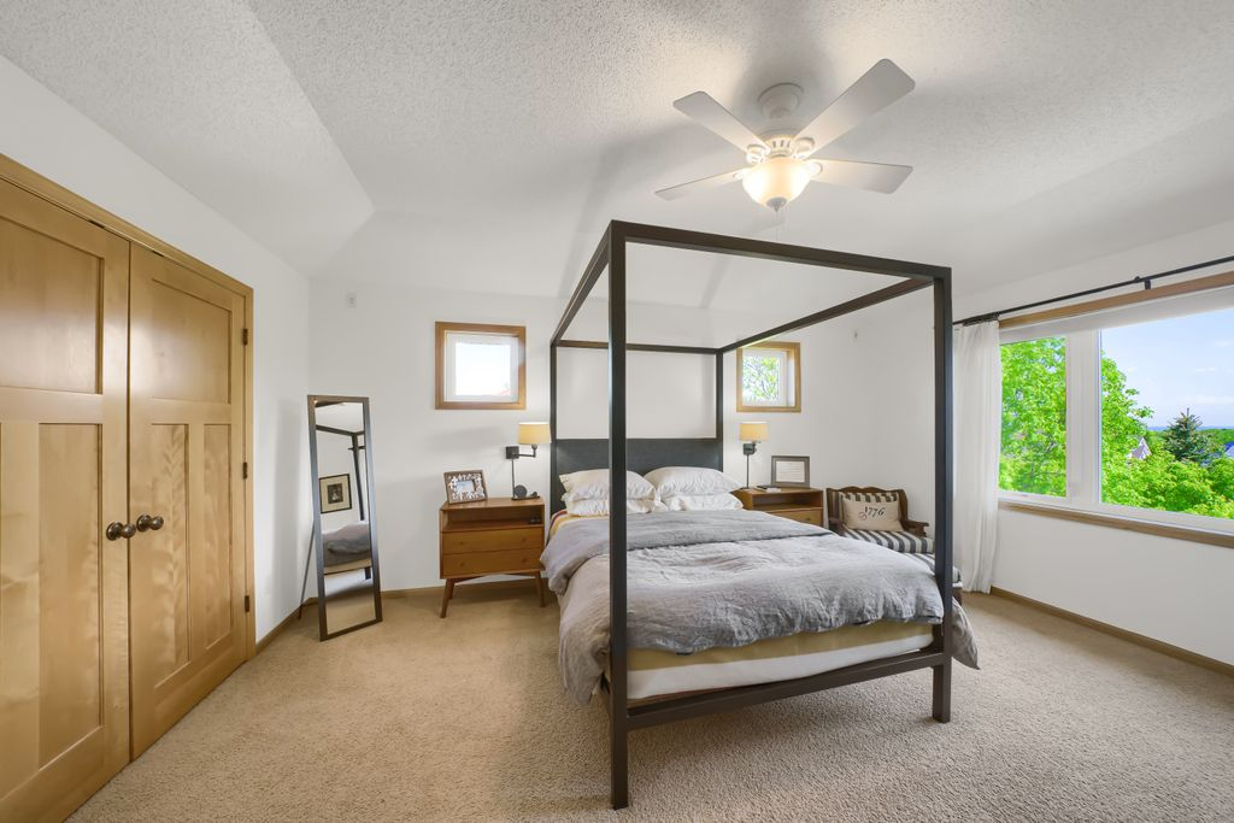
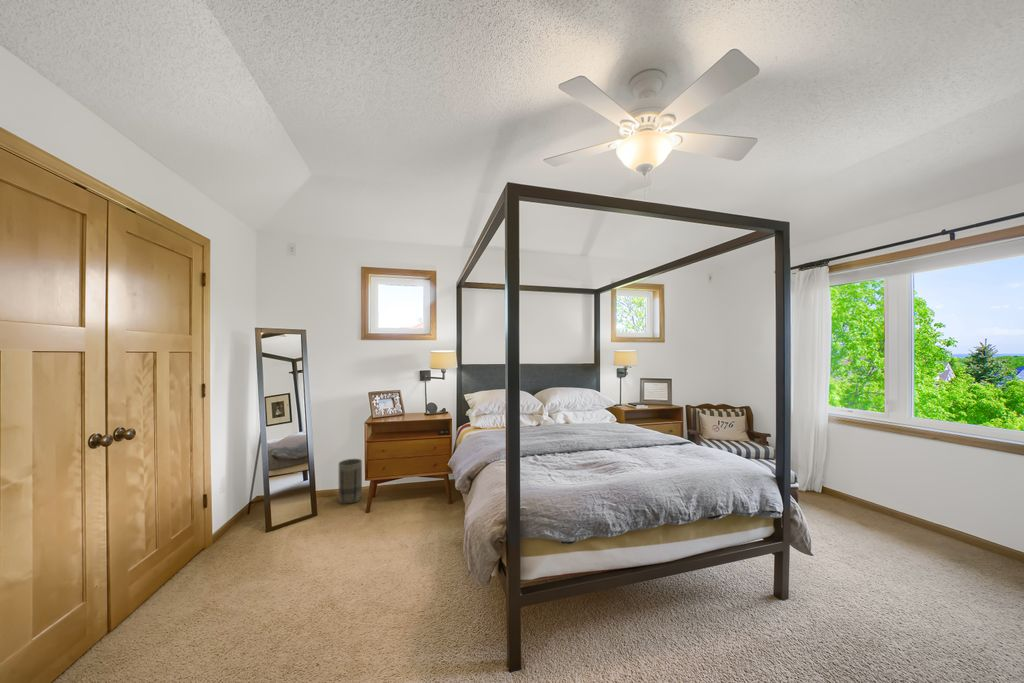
+ basket [338,458,363,505]
